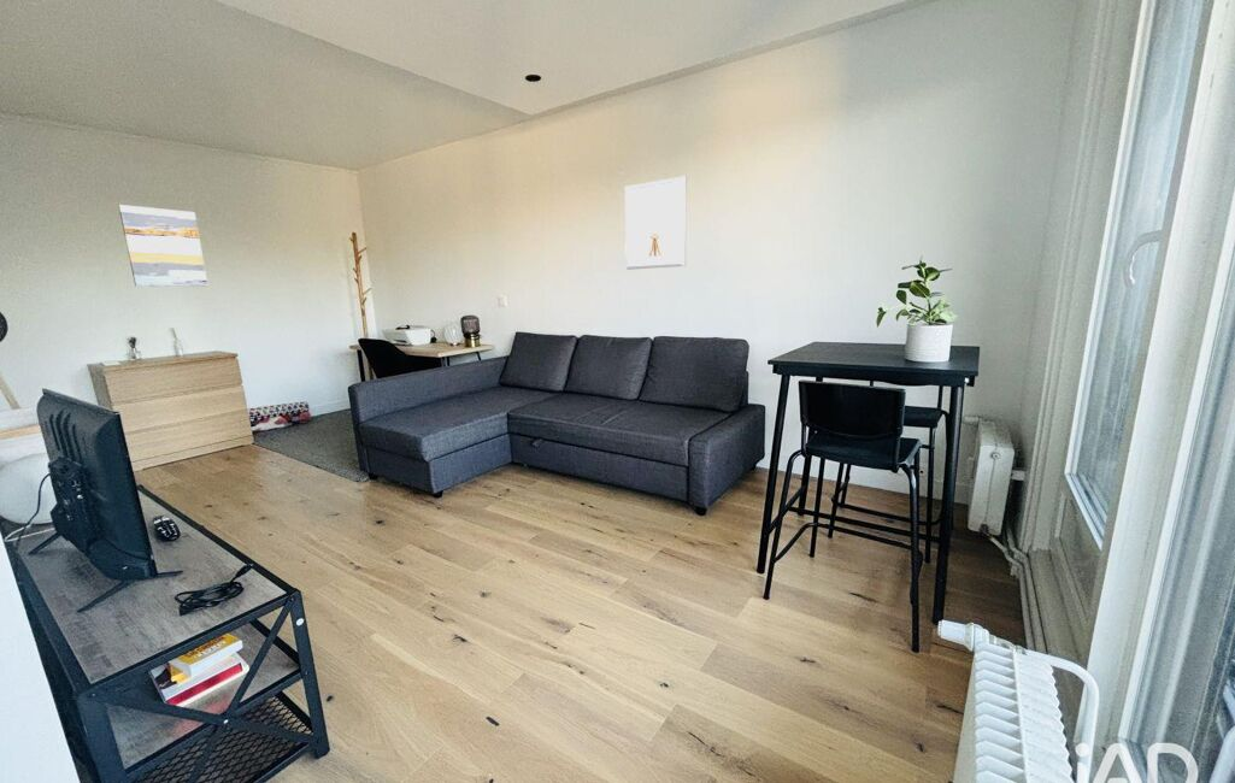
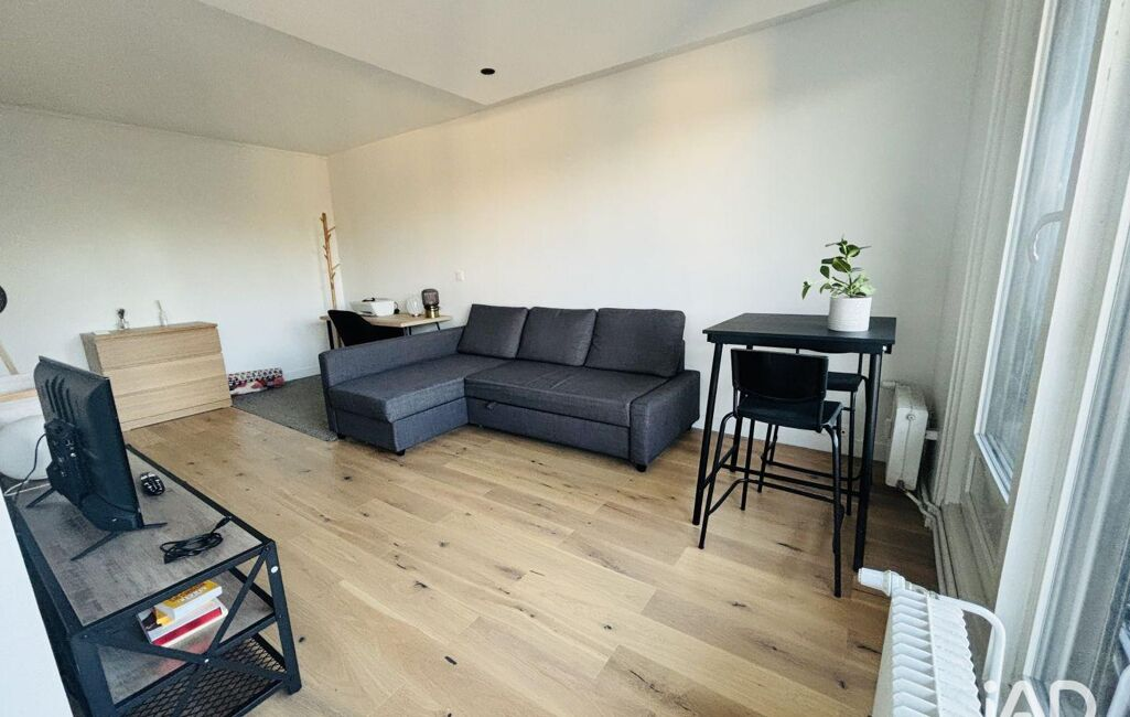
- picture frame [624,176,688,271]
- wall art [117,204,208,288]
